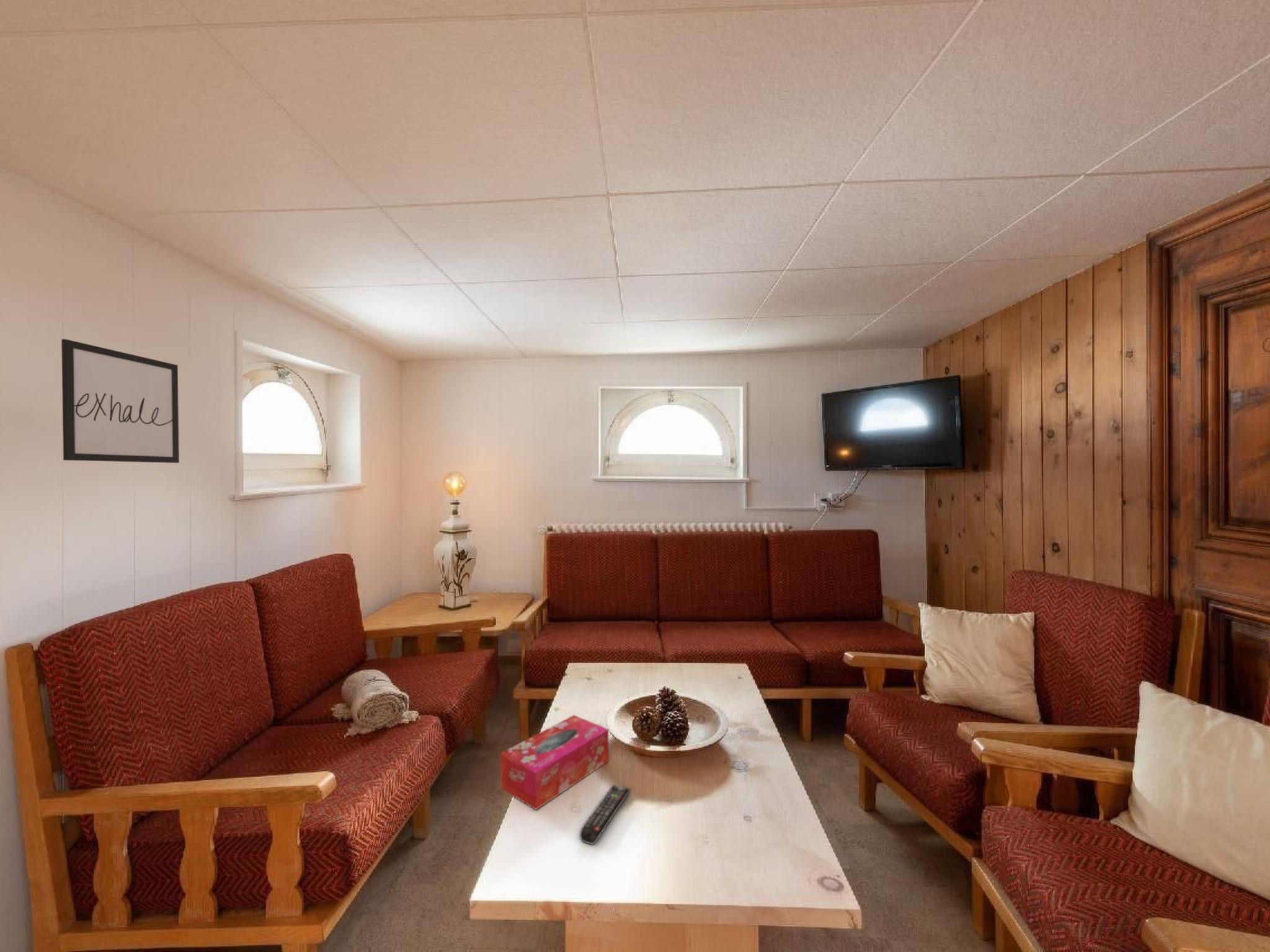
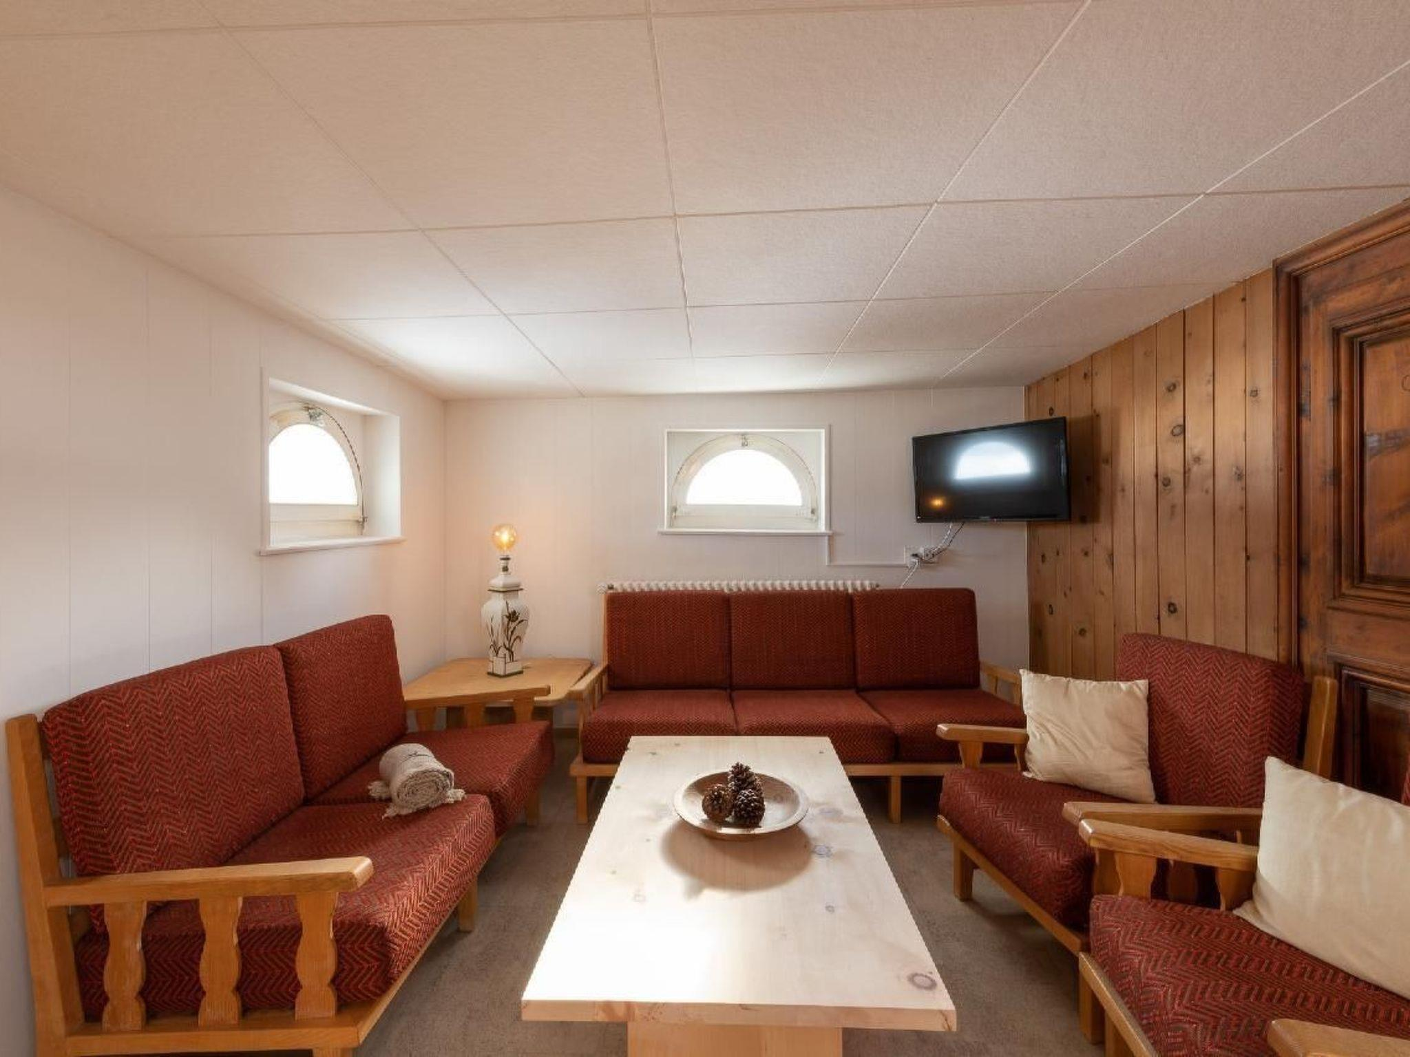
- tissue box [500,714,610,811]
- remote control [579,784,631,845]
- wall art [61,338,180,464]
